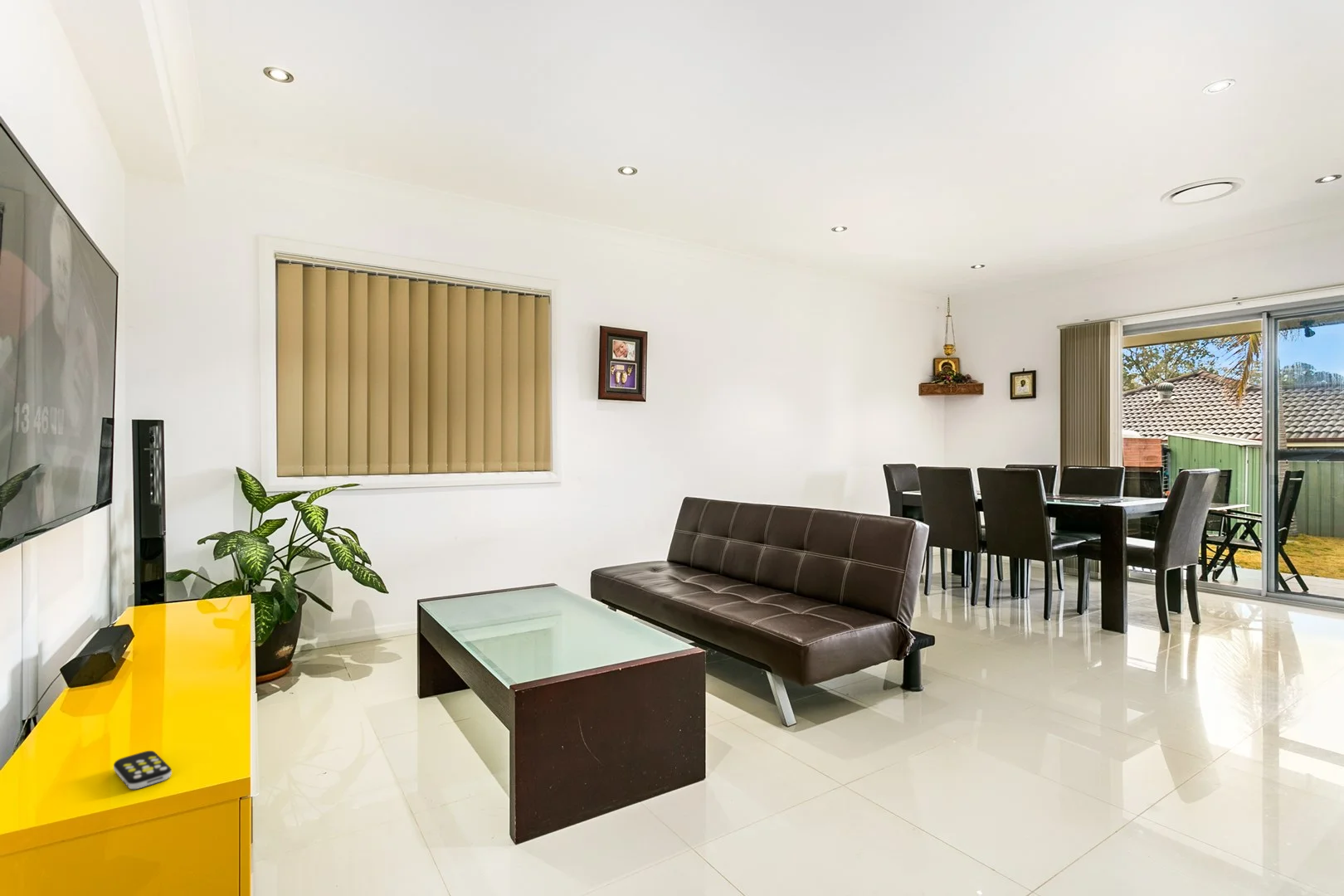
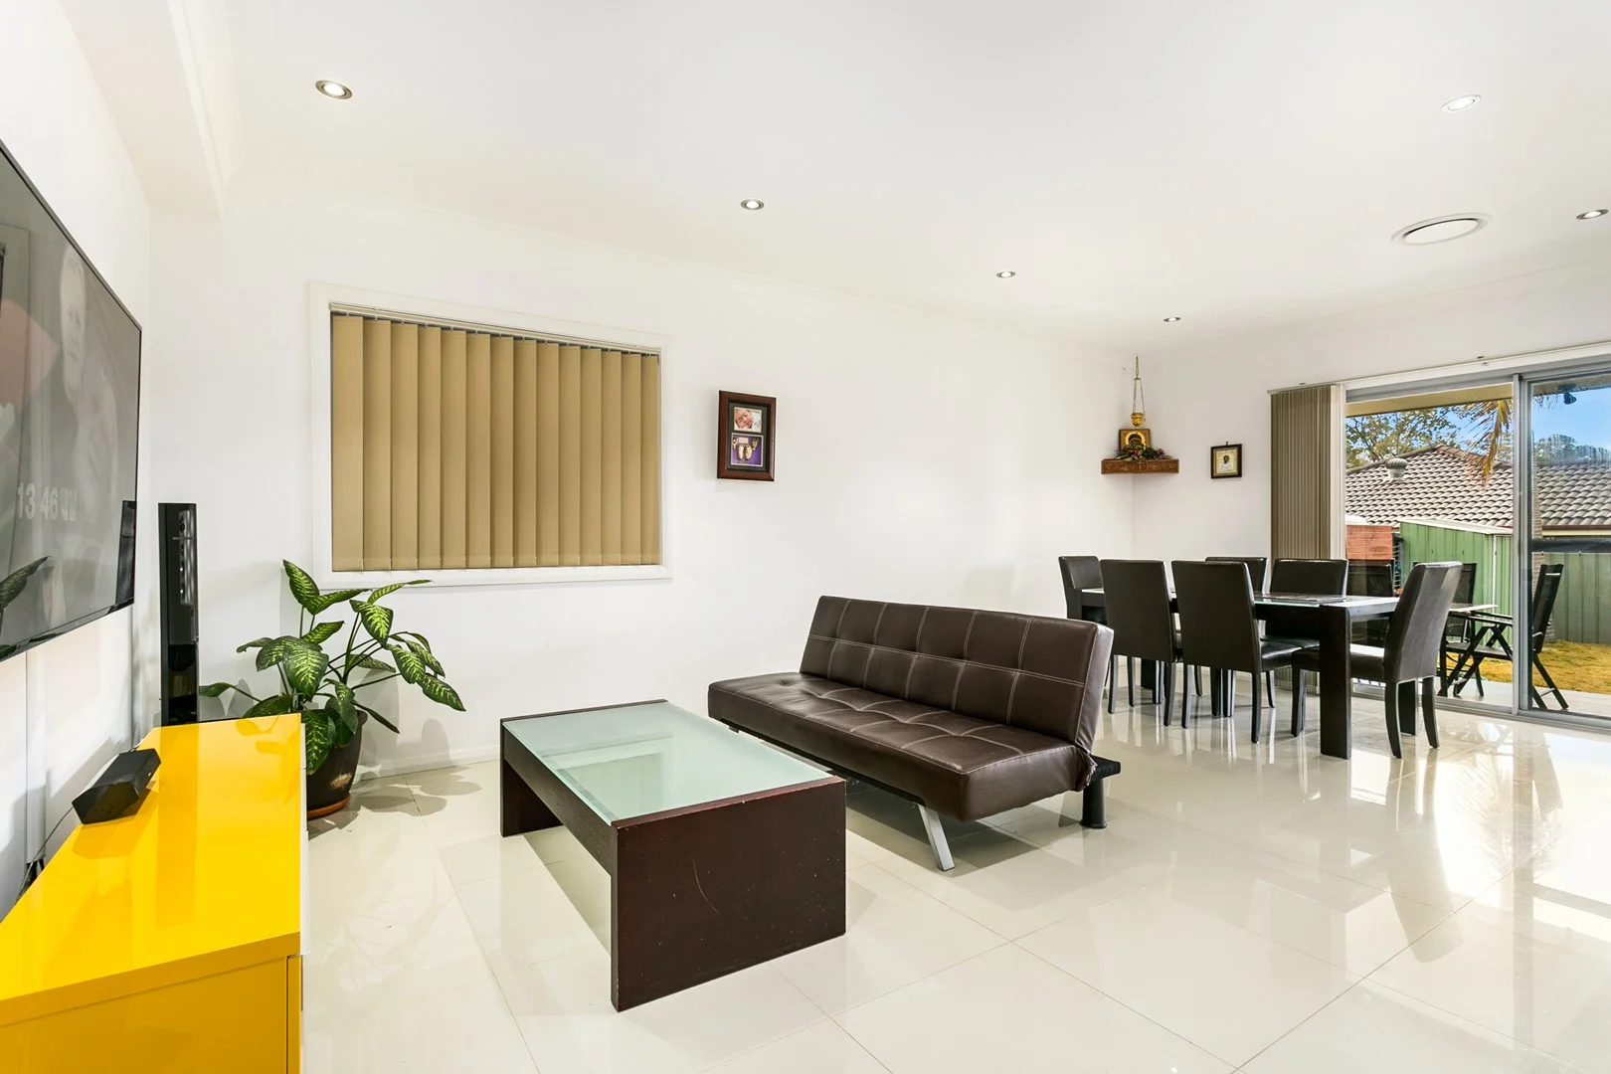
- remote control [113,750,173,790]
